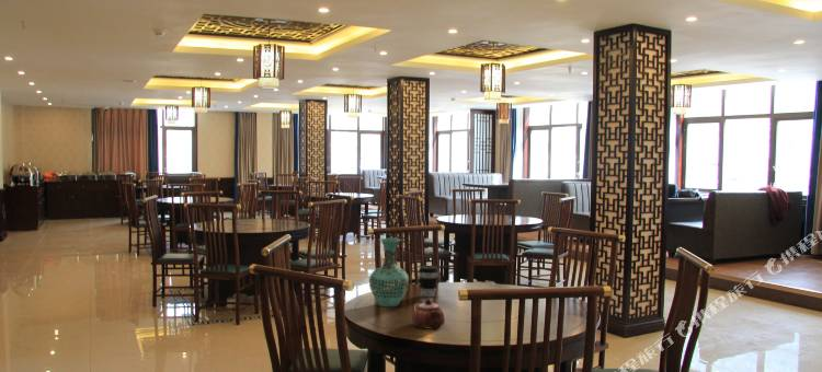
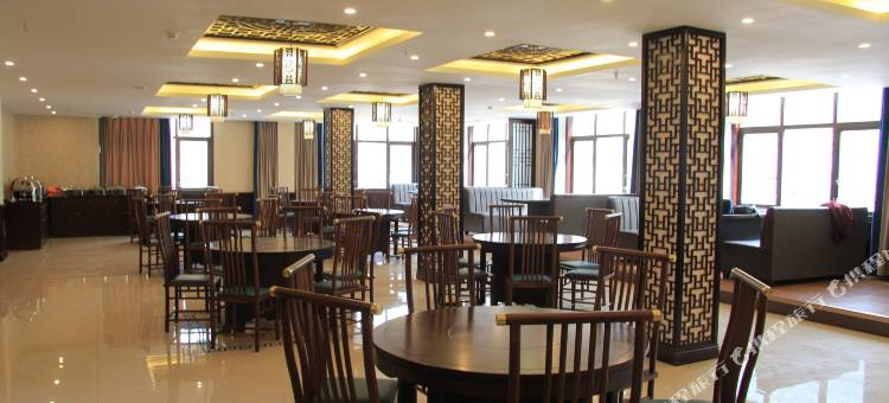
- teapot [411,297,446,329]
- coffee cup [418,265,439,298]
- vase [368,237,410,307]
